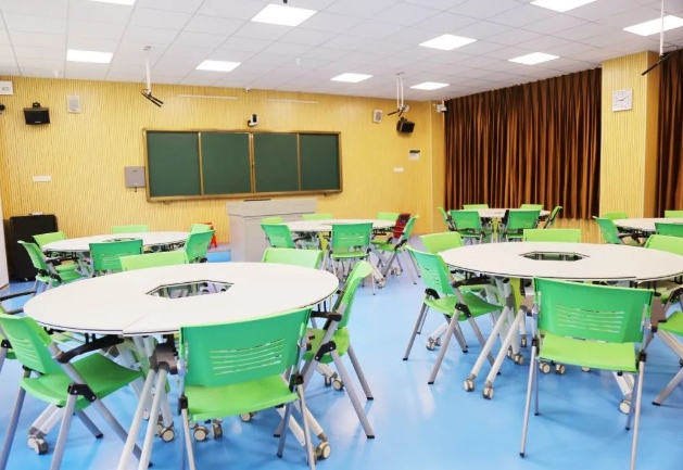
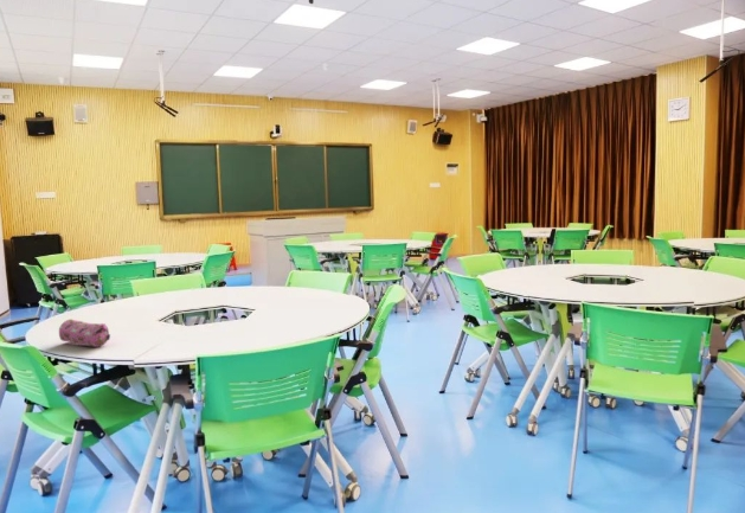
+ pencil case [58,319,111,348]
